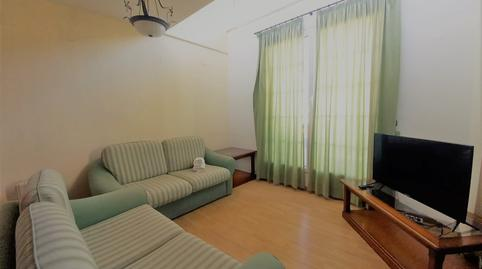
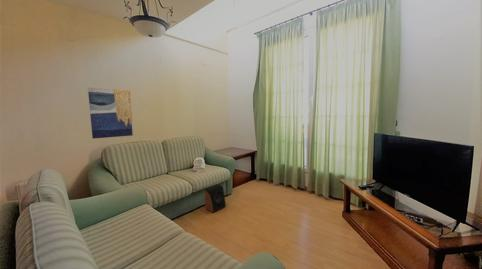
+ speaker [204,183,227,213]
+ wall art [87,87,134,139]
